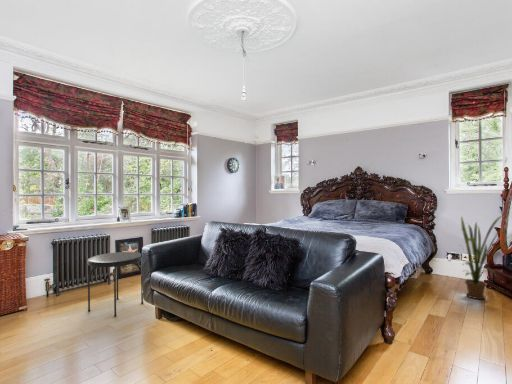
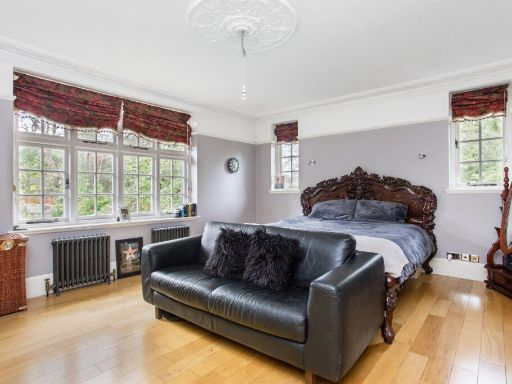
- house plant [460,214,512,300]
- side table [86,251,144,318]
